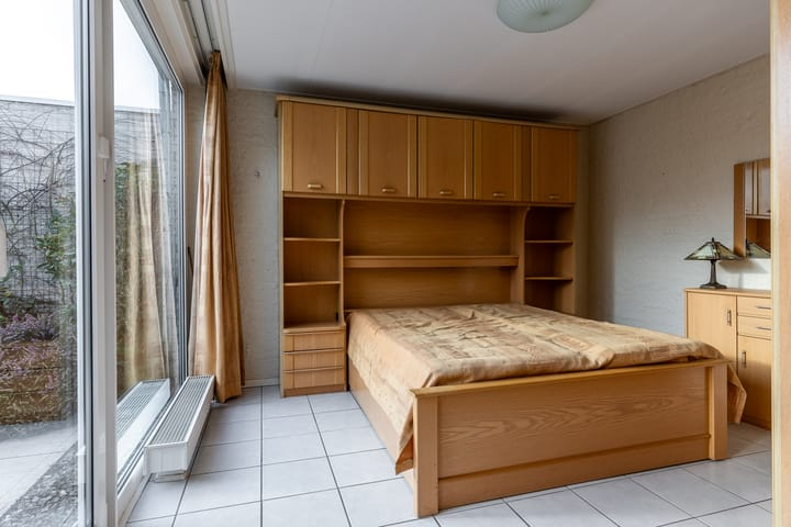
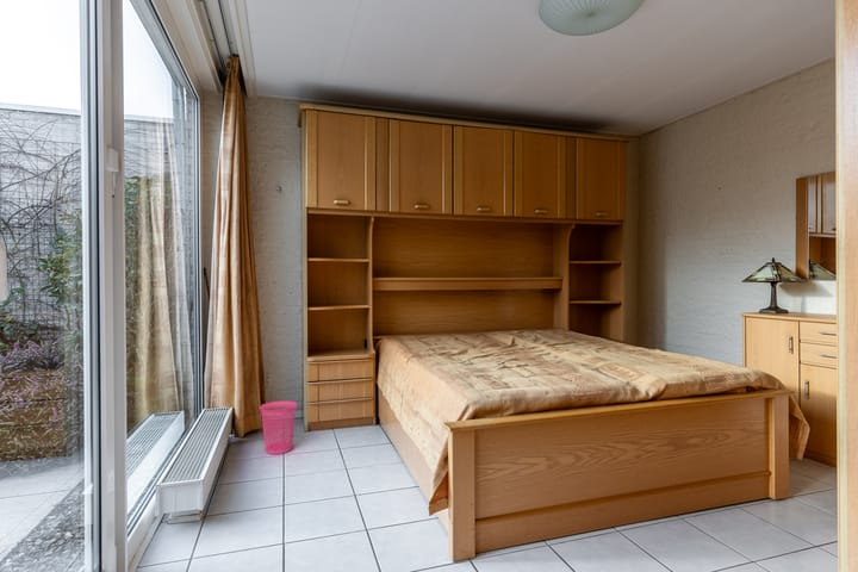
+ waste basket [259,400,298,455]
